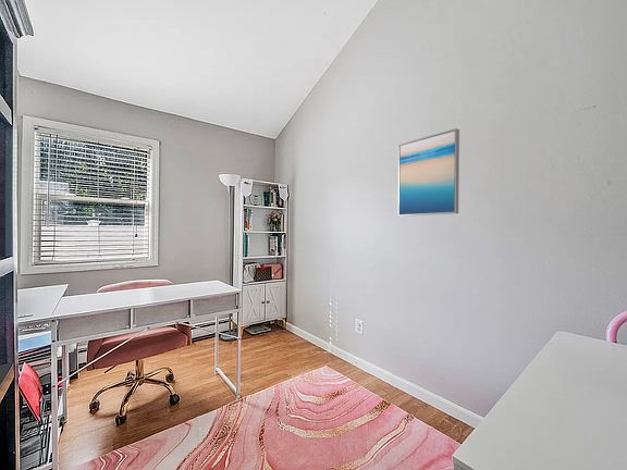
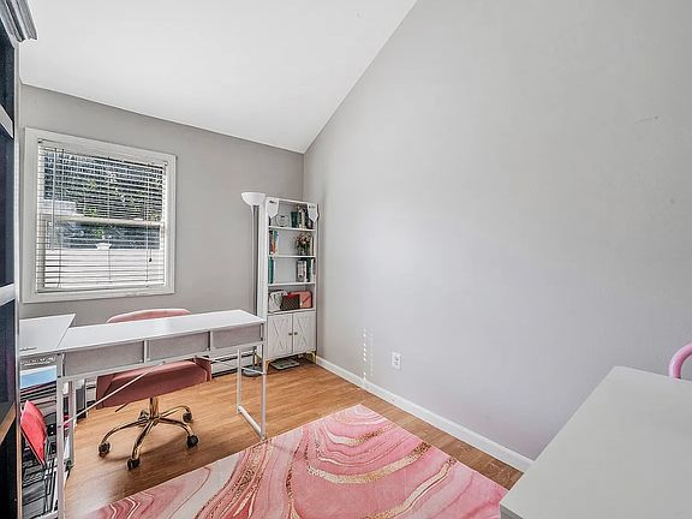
- wall art [397,127,460,218]
